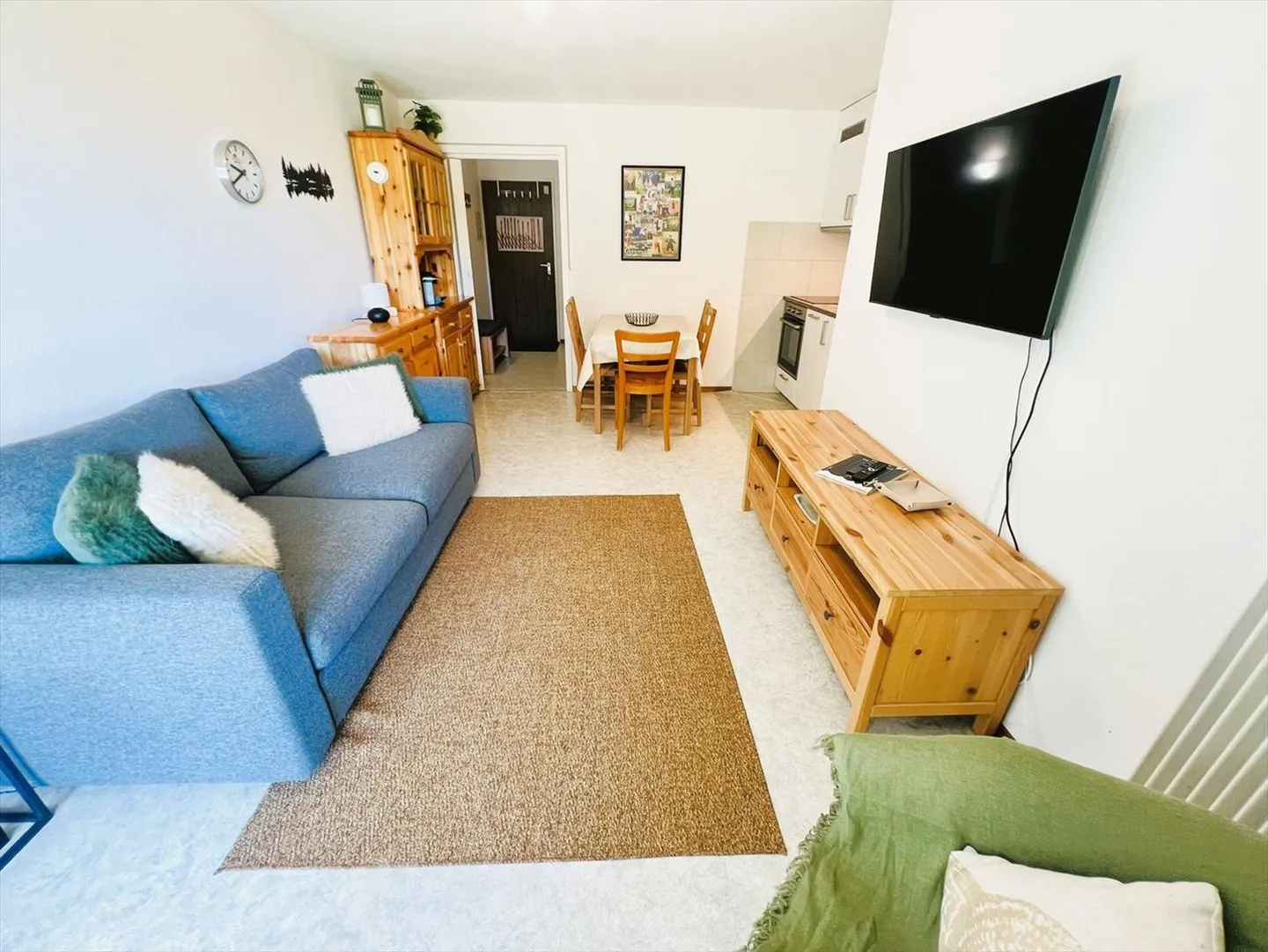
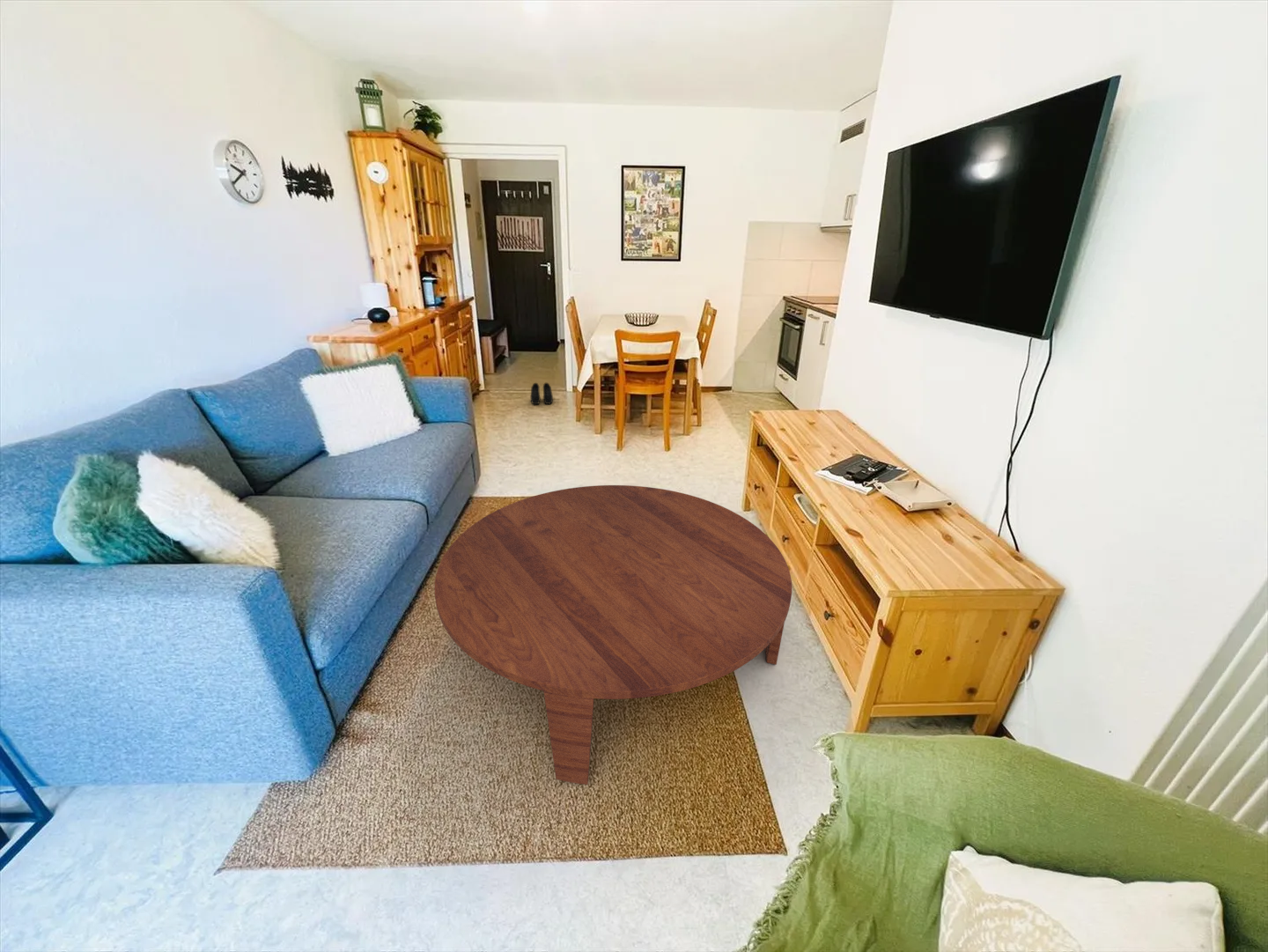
+ boots [529,382,554,405]
+ coffee table [434,484,792,786]
